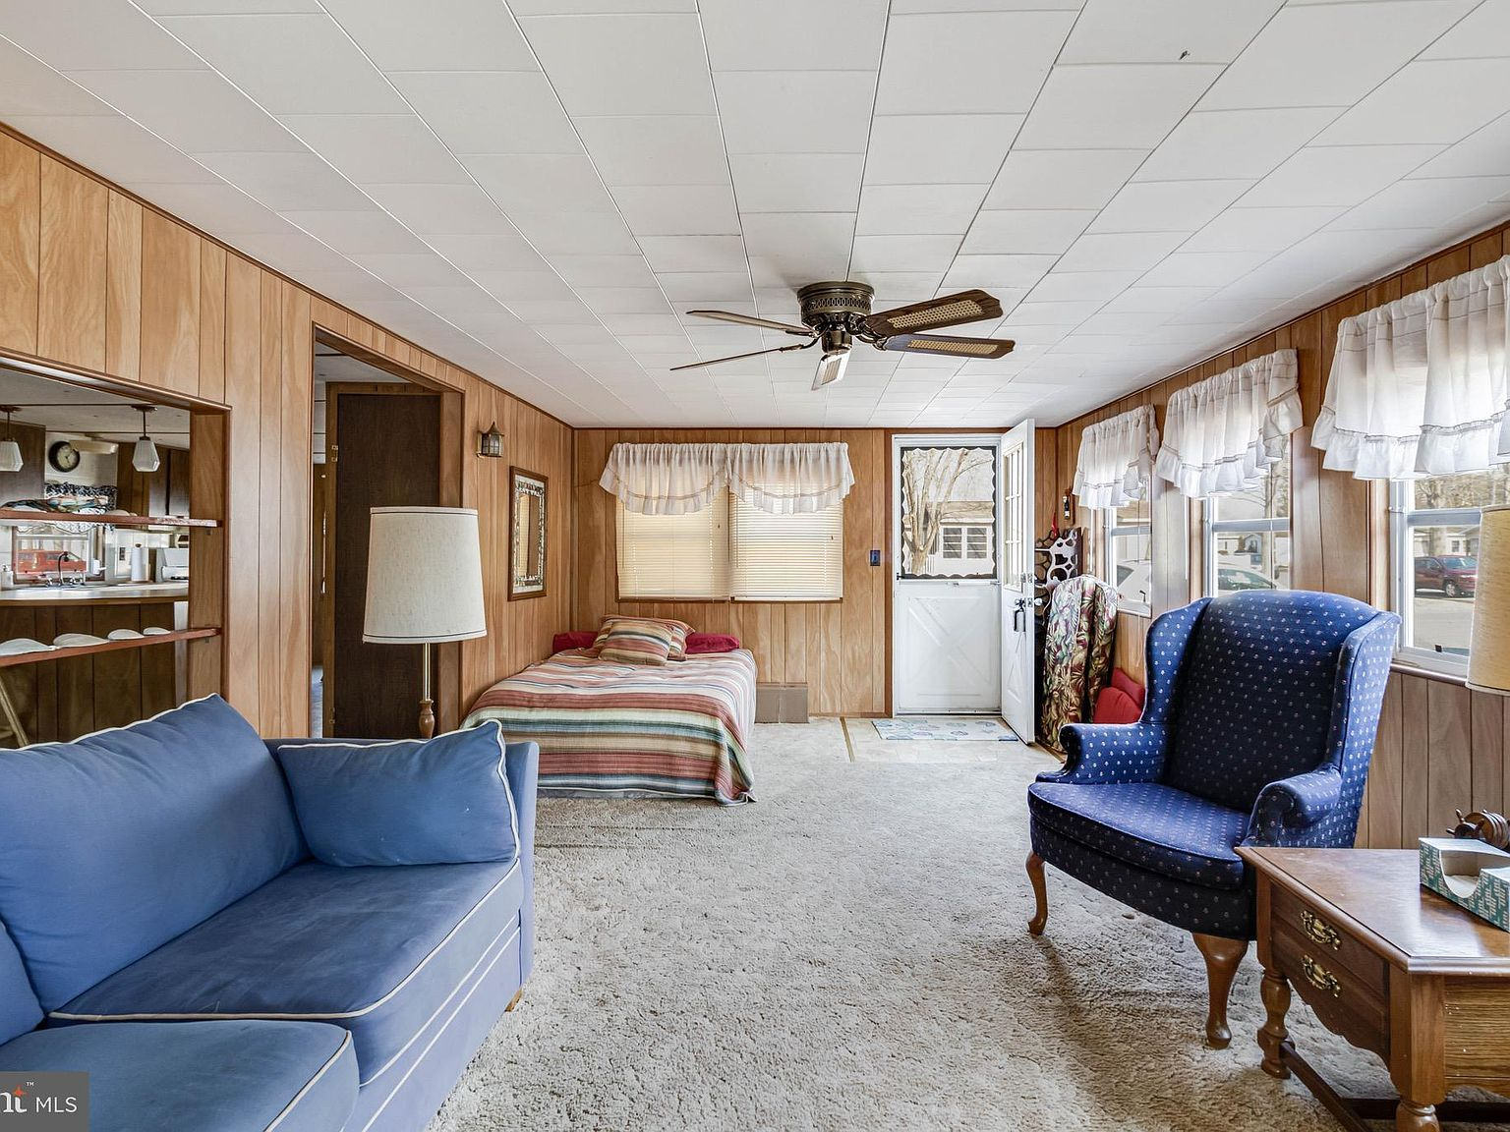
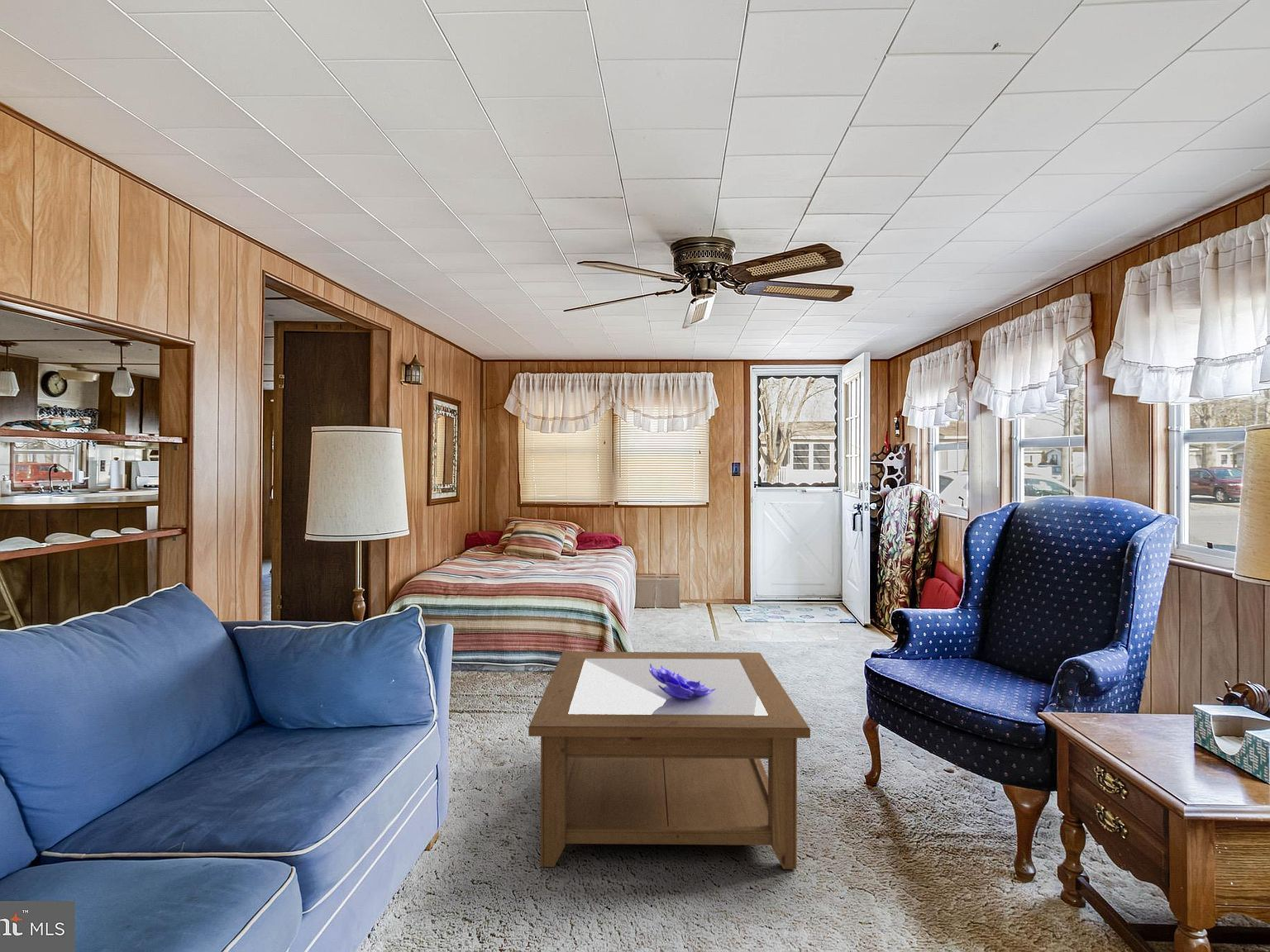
+ coffee table [528,651,811,870]
+ decorative bowl [649,664,716,699]
